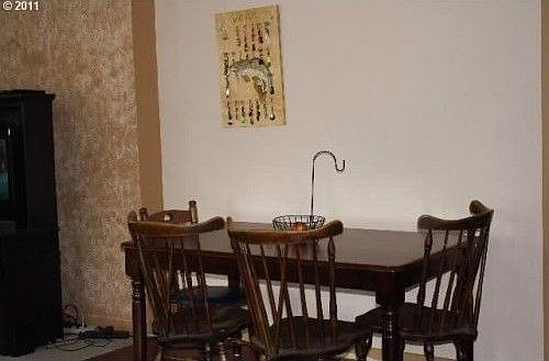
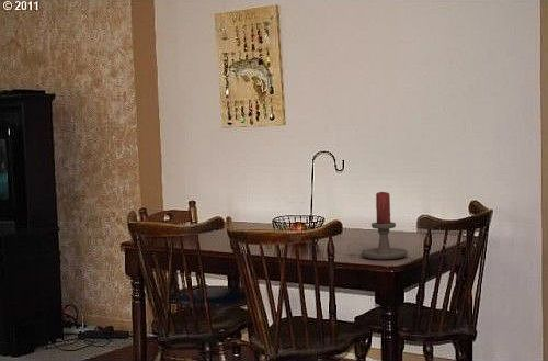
+ candle holder [346,191,409,260]
